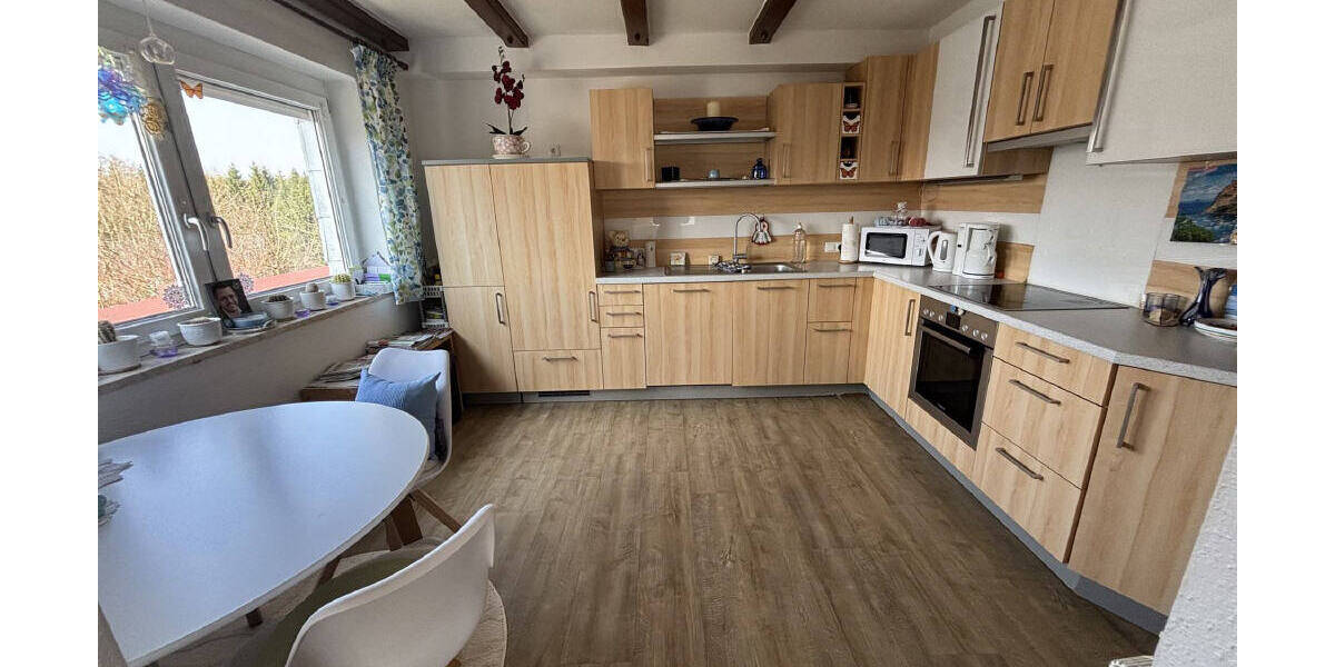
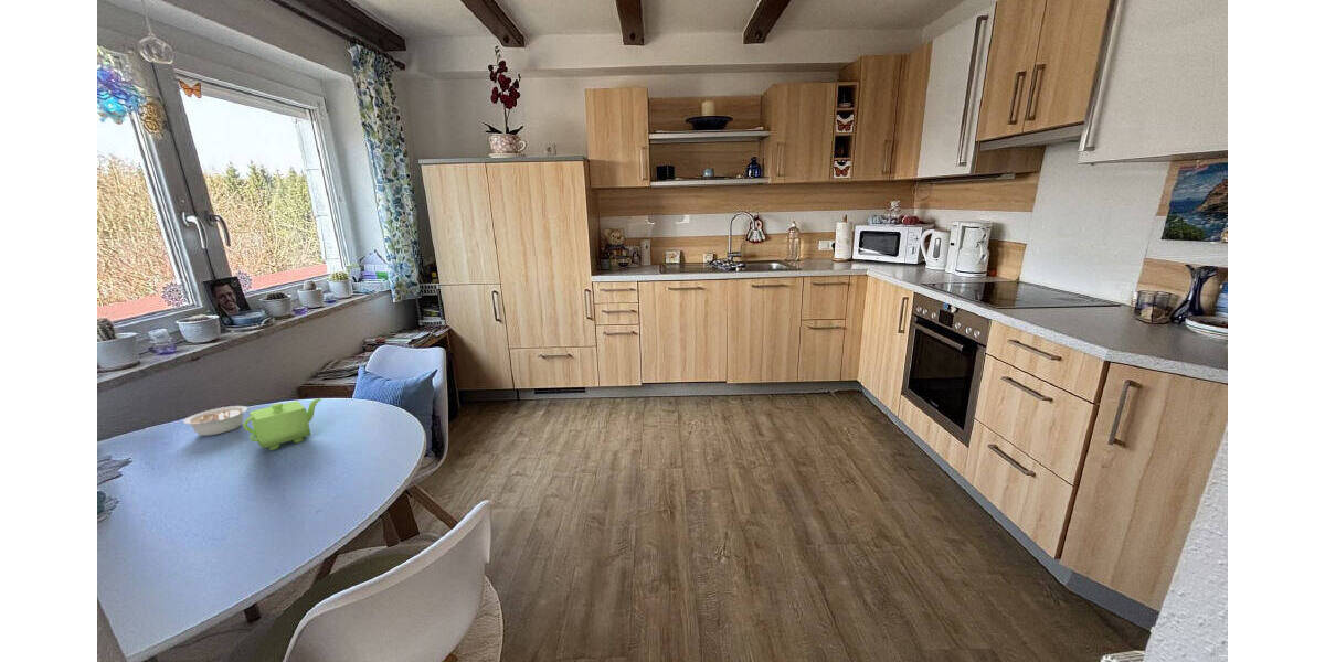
+ teapot [242,397,324,451]
+ legume [182,405,253,437]
